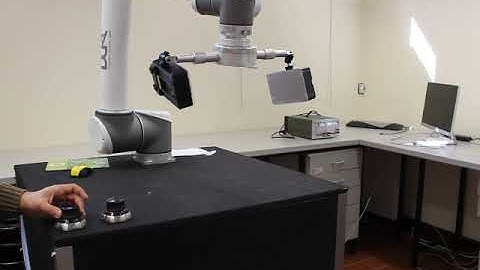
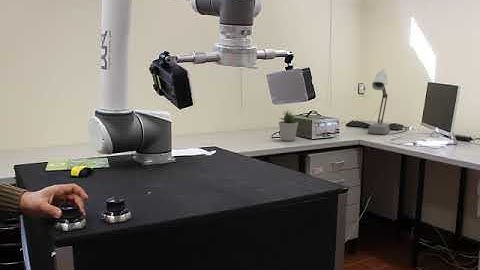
+ desk lamp [361,68,391,136]
+ potted plant [278,108,299,142]
